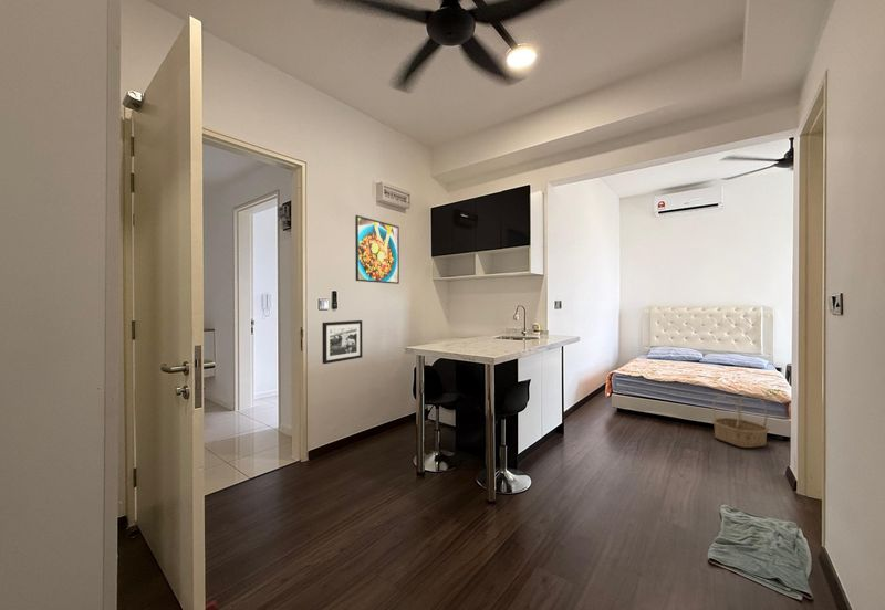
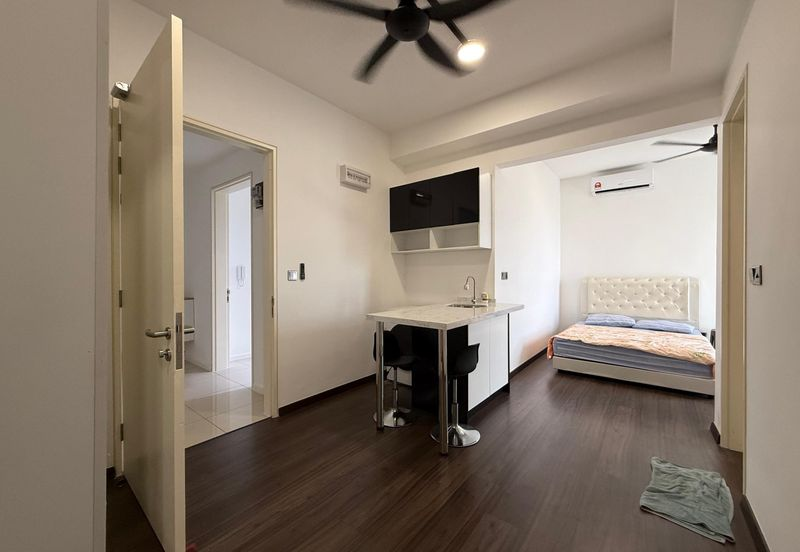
- picture frame [321,319,363,365]
- basket [711,393,770,449]
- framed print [354,214,400,285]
